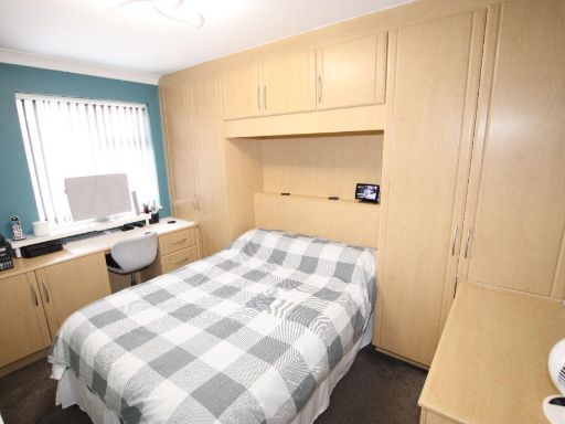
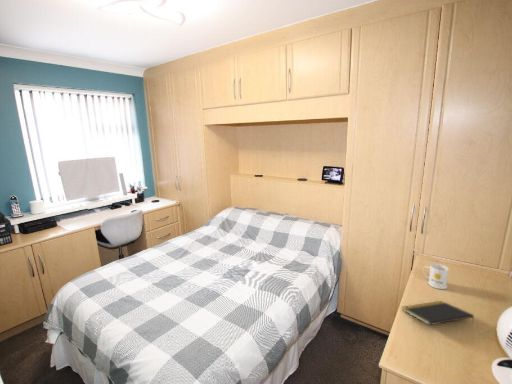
+ notepad [401,300,475,326]
+ mug [422,263,450,290]
